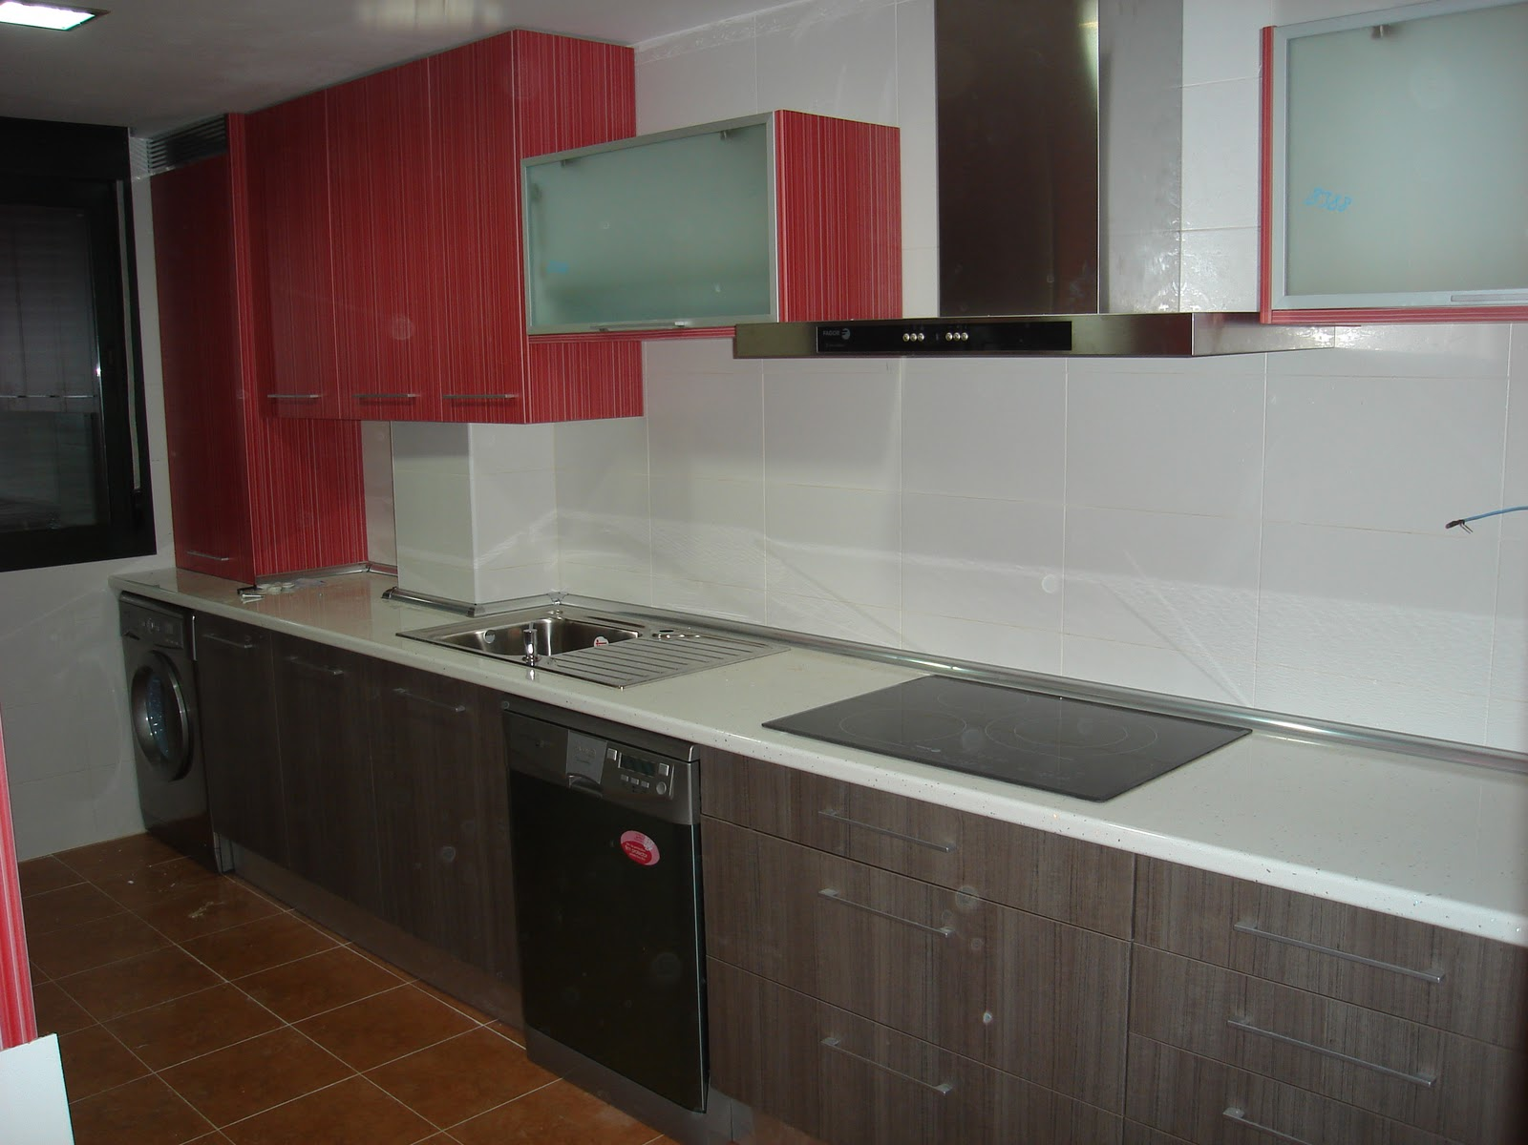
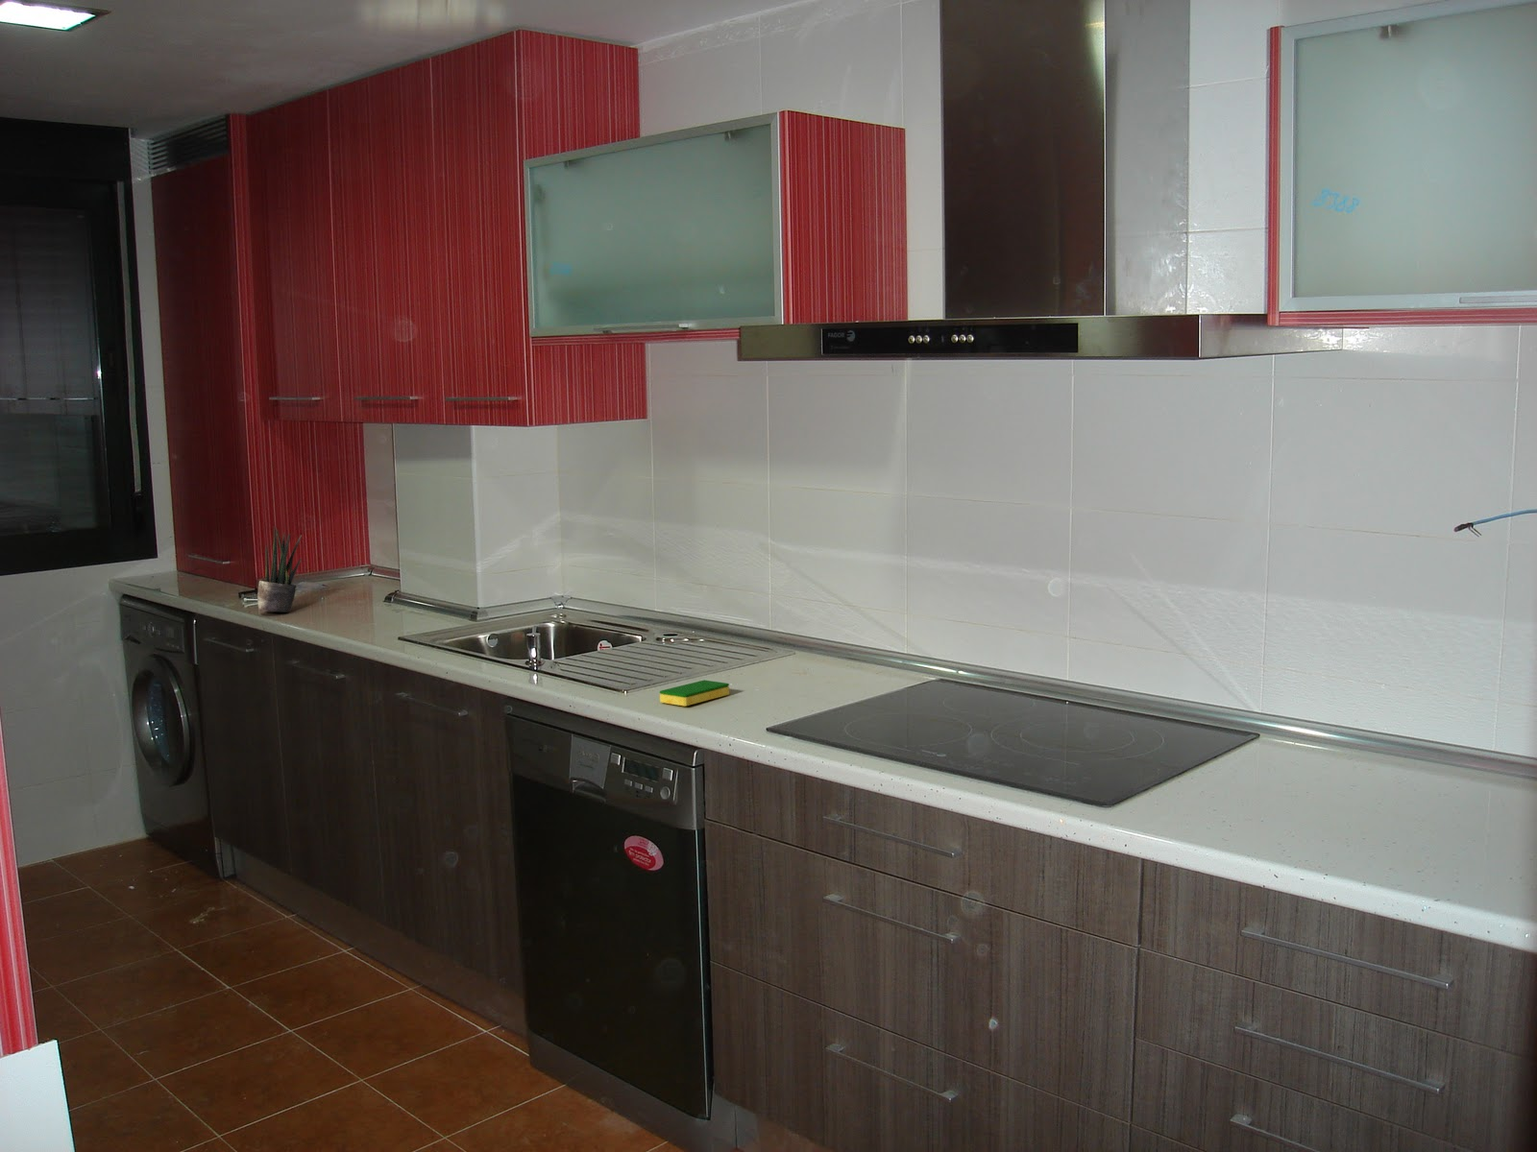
+ potted plant [257,526,303,614]
+ dish sponge [660,679,730,708]
